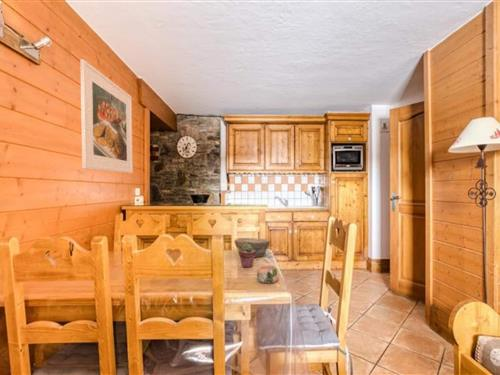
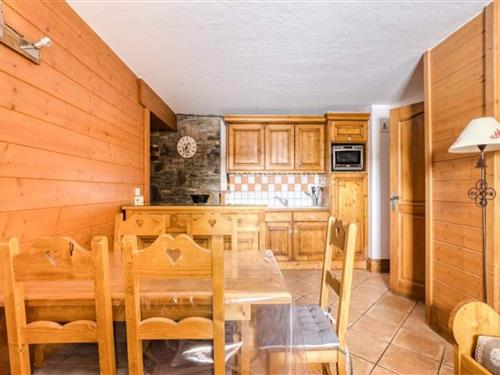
- mug [256,264,280,284]
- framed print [79,59,134,174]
- potted succulent [238,244,256,269]
- bowl [234,237,271,258]
